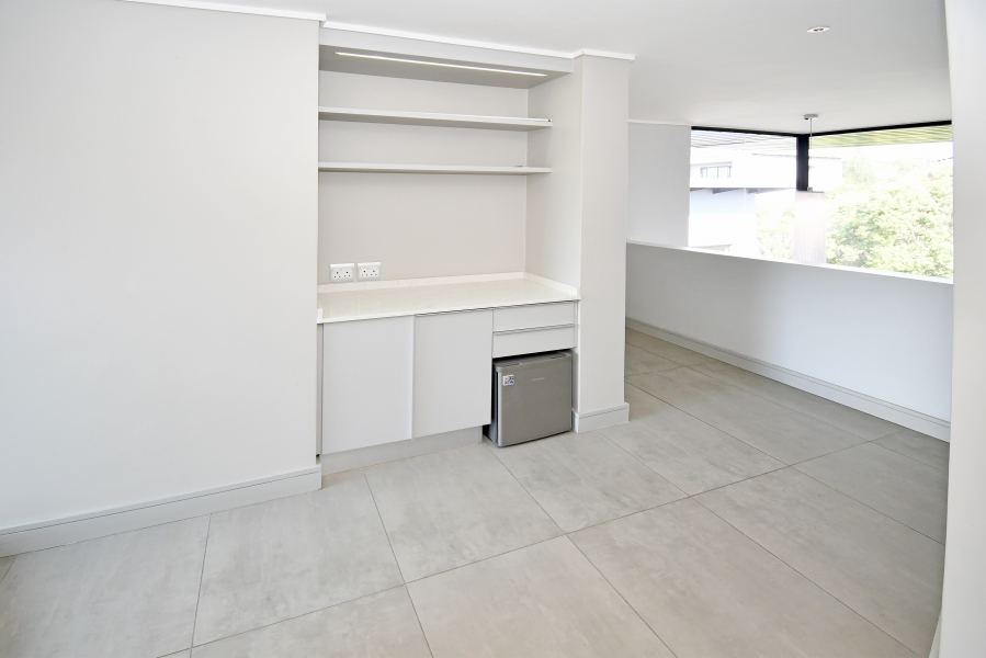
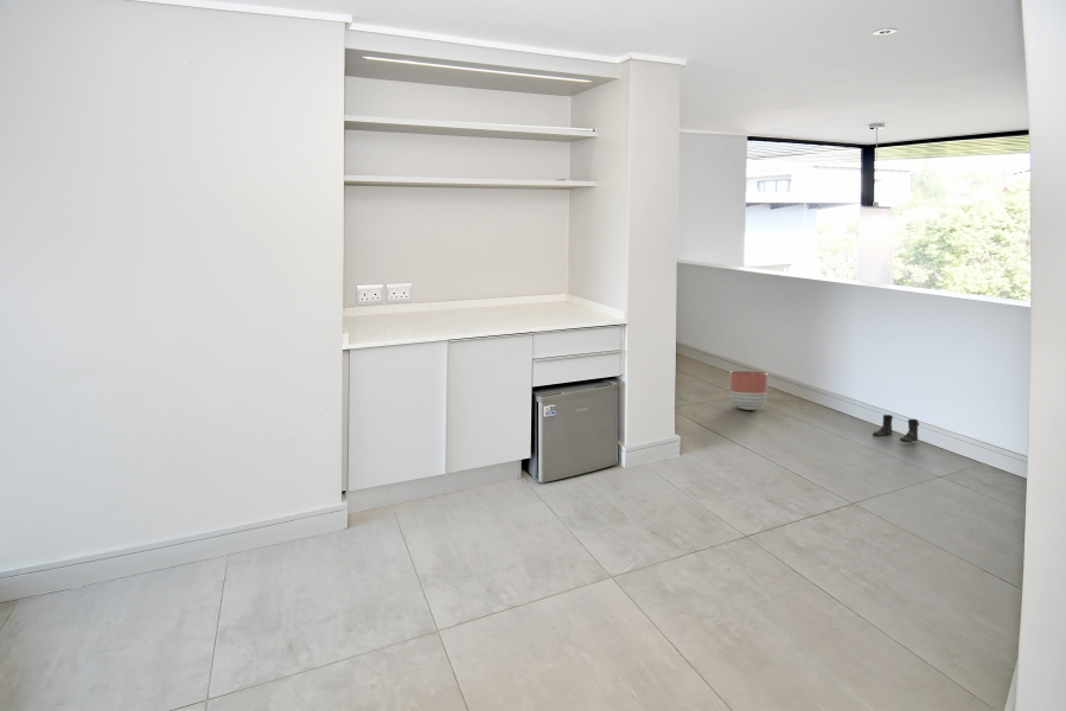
+ planter [728,370,770,411]
+ boots [872,414,920,443]
